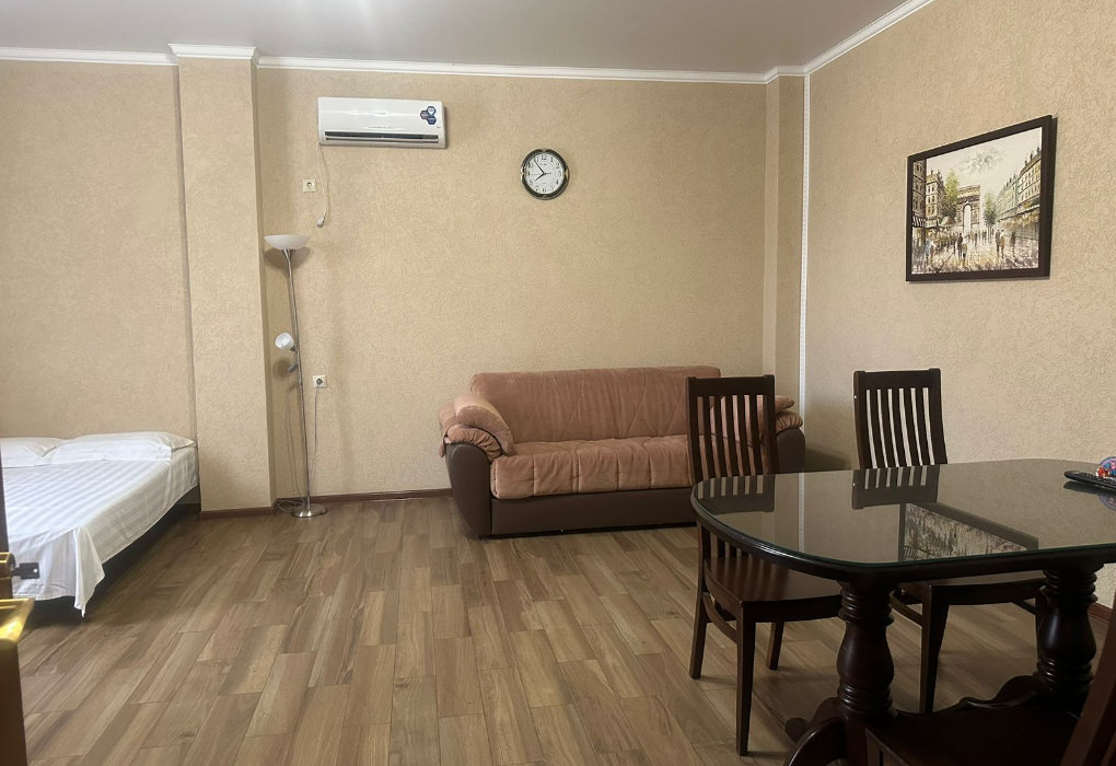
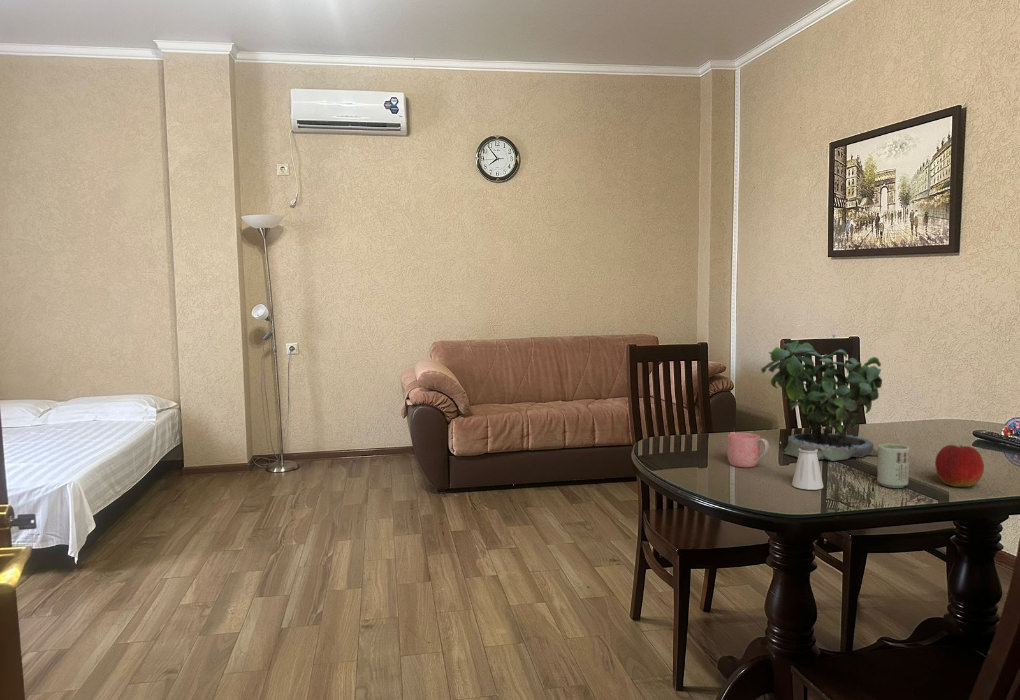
+ saltshaker [791,445,824,491]
+ apple [934,444,985,488]
+ potted plant [760,333,883,462]
+ cup [876,443,910,489]
+ mug [726,432,770,468]
